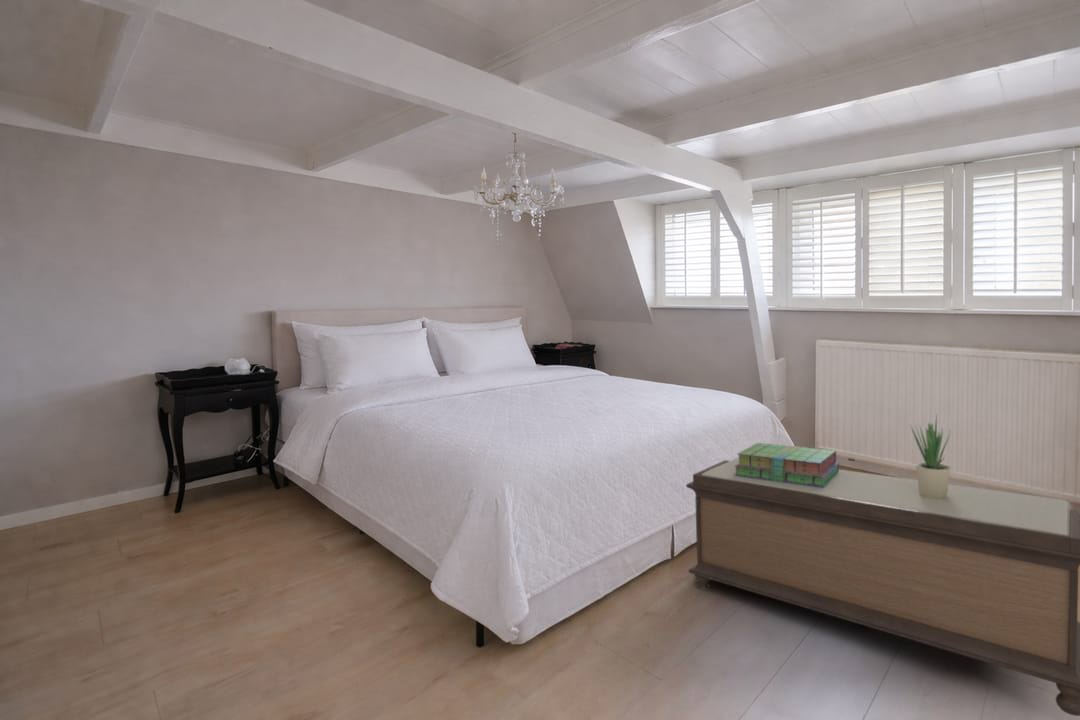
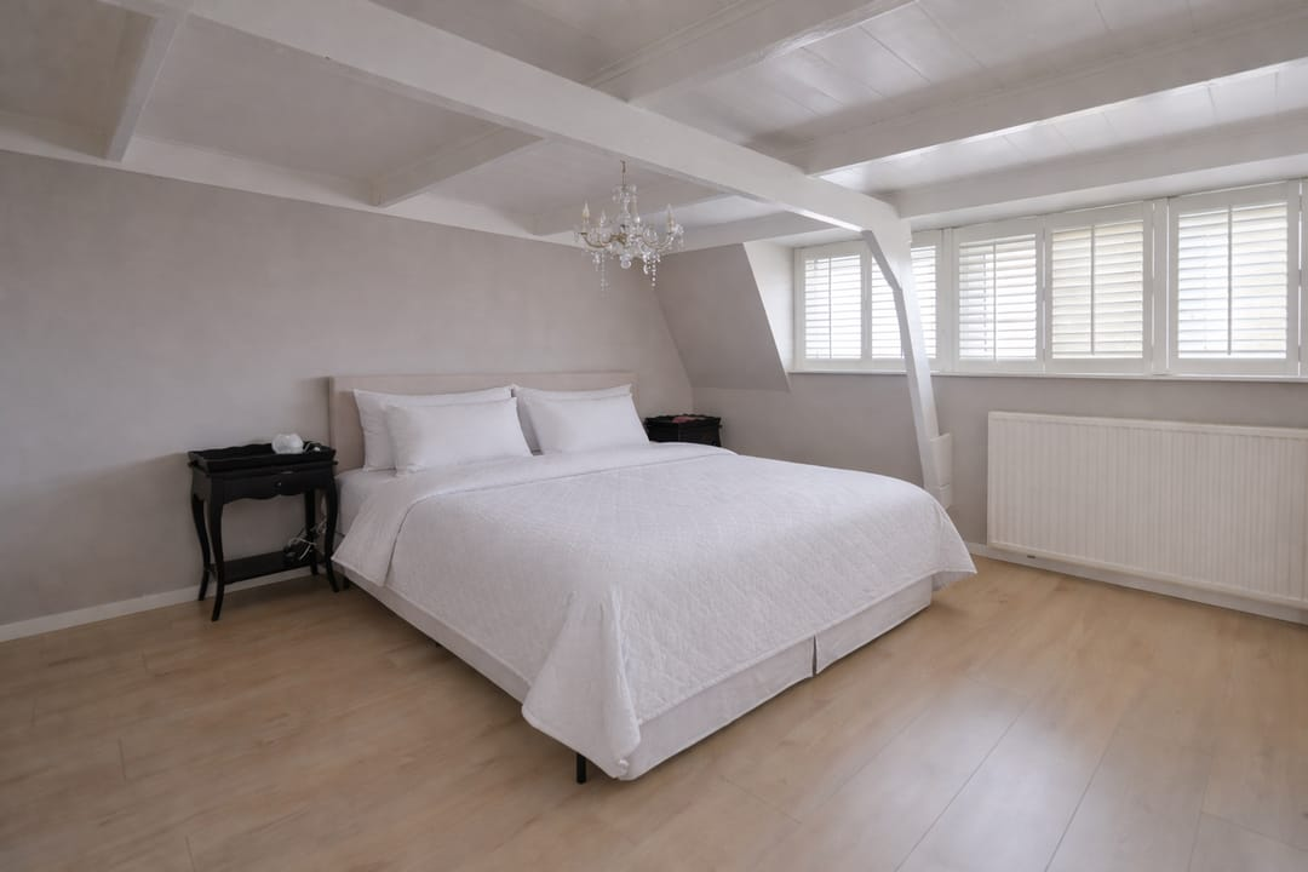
- potted plant [909,413,952,499]
- bench [685,456,1080,717]
- stack of books [734,442,840,487]
